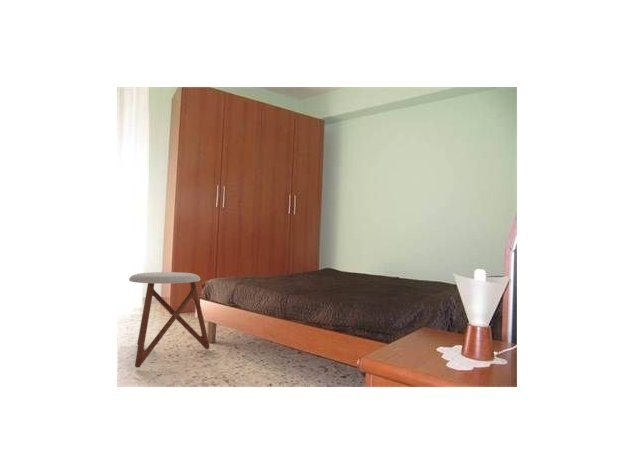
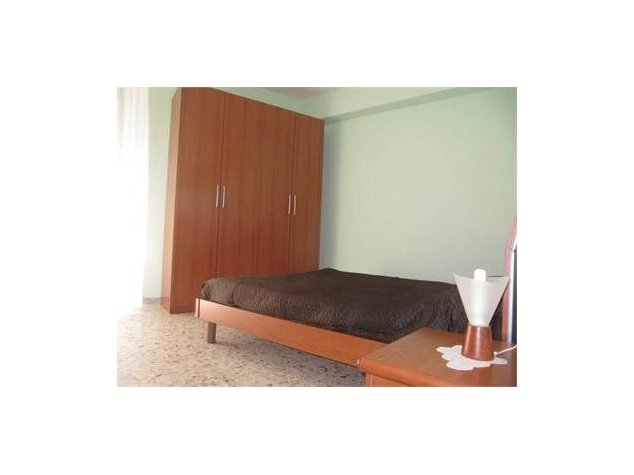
- stool [128,271,211,368]
